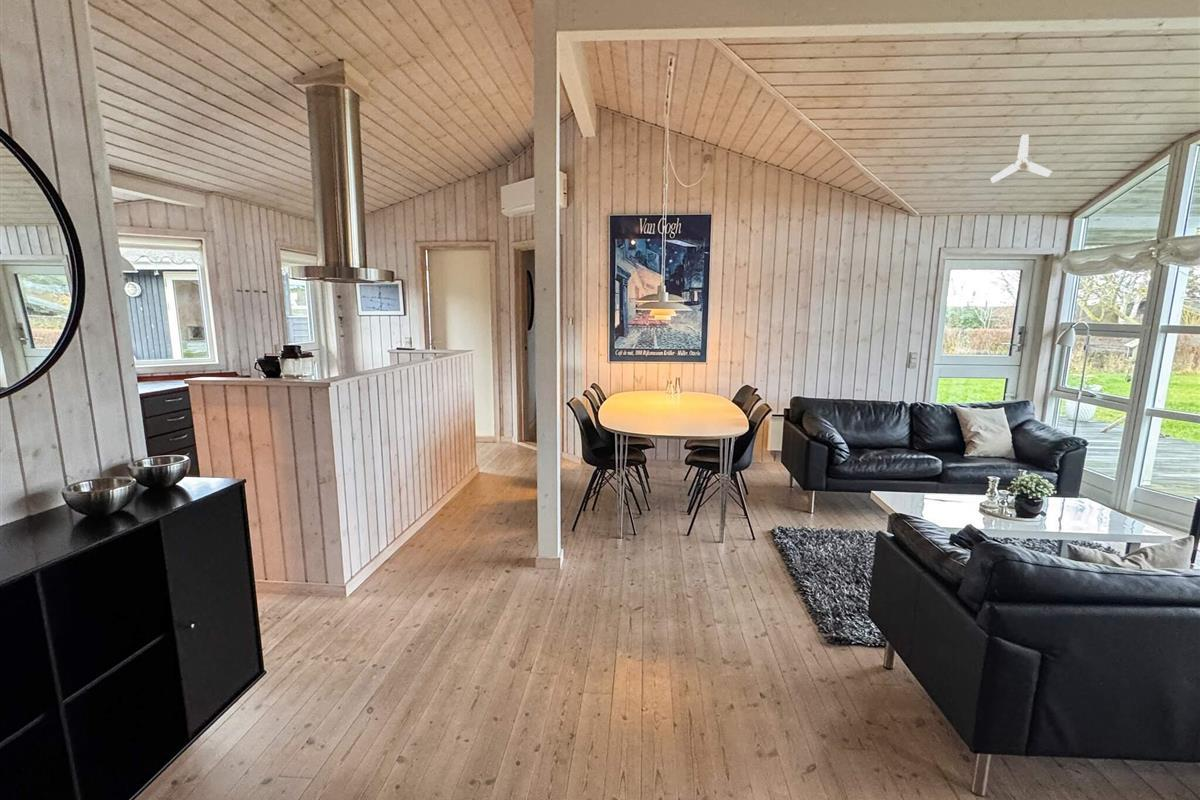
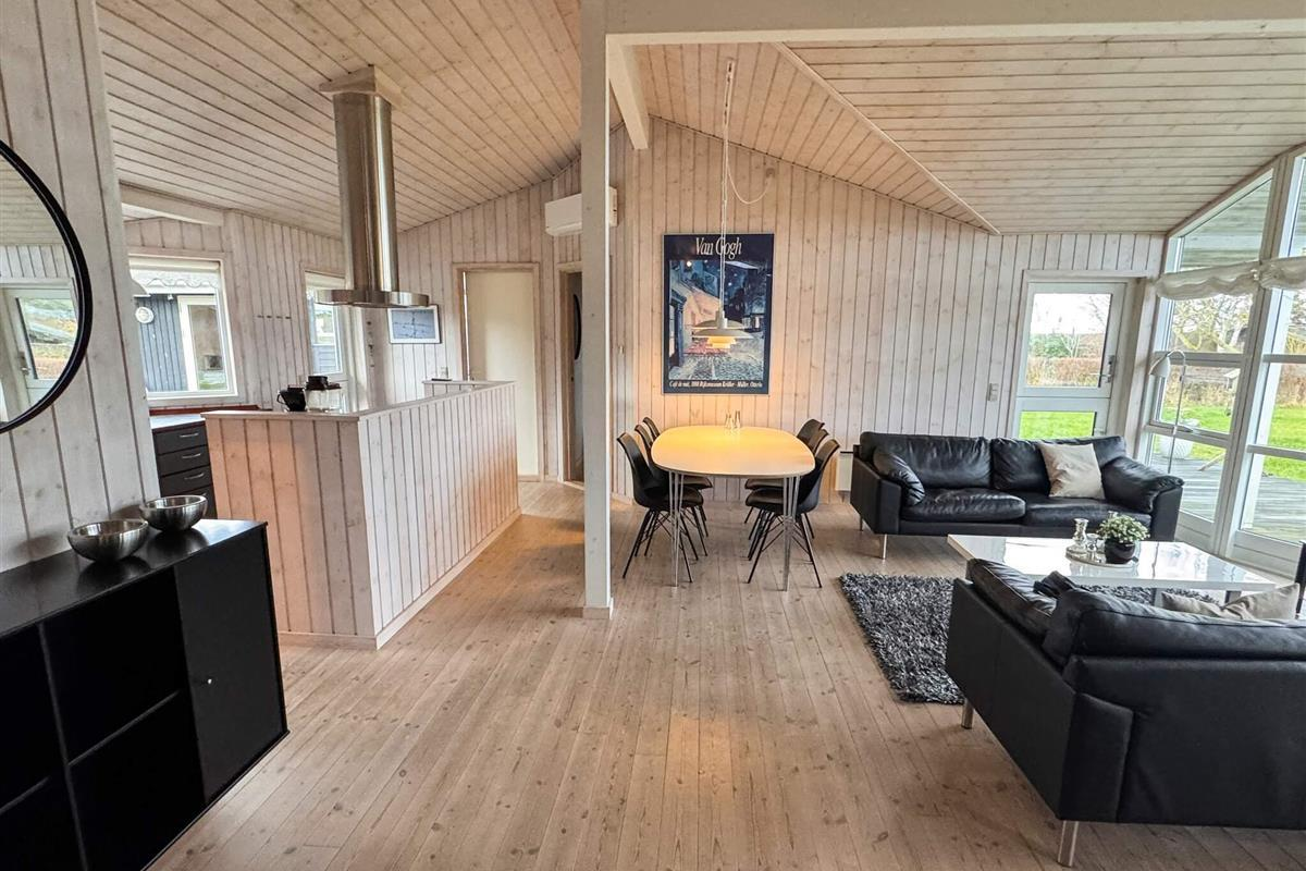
- ceiling fan [989,133,1053,184]
